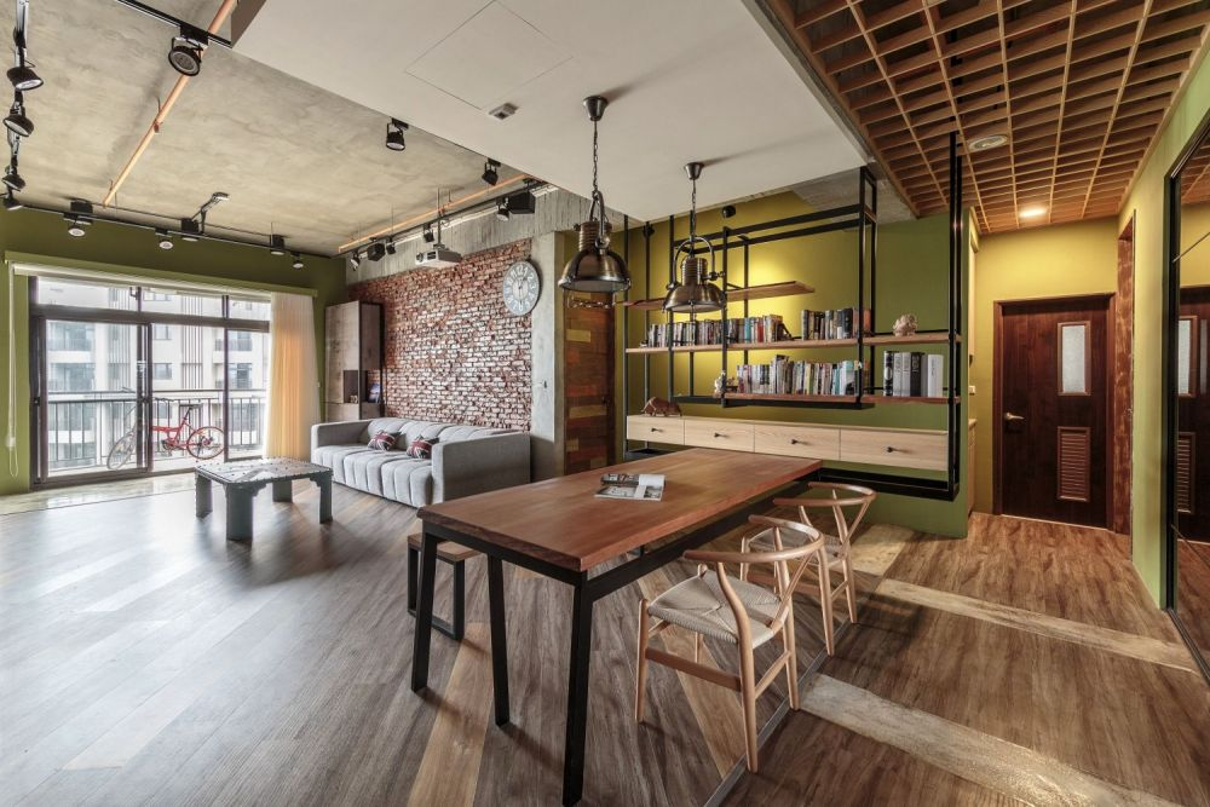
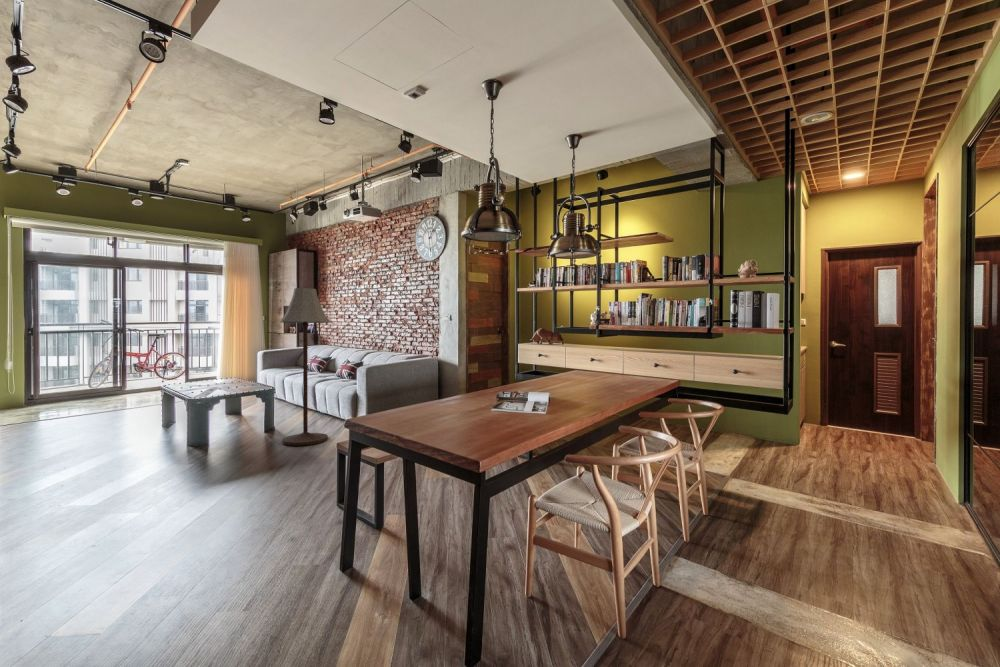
+ floor lamp [278,287,332,447]
